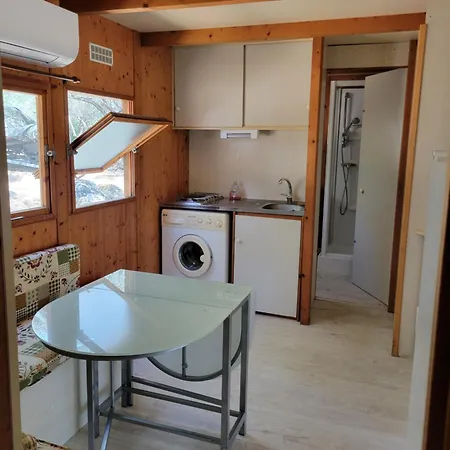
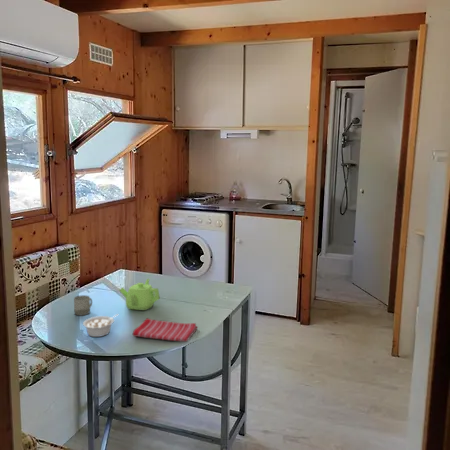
+ dish towel [132,318,198,343]
+ teapot [118,278,161,311]
+ legume [82,313,119,338]
+ cup [73,294,93,316]
